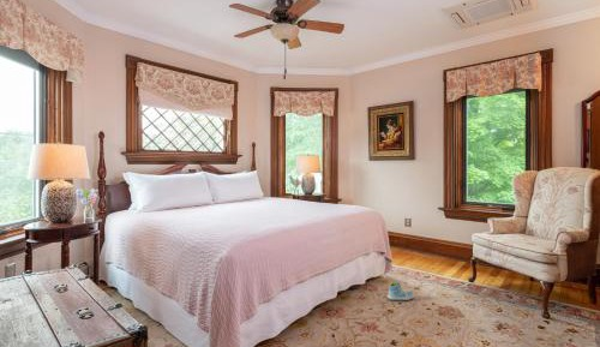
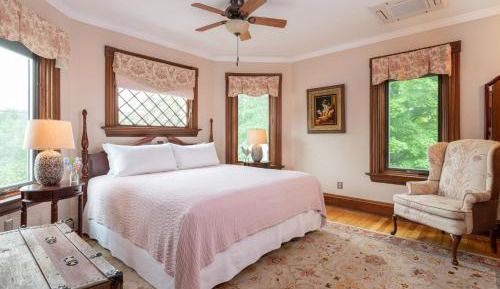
- sneaker [386,280,415,301]
